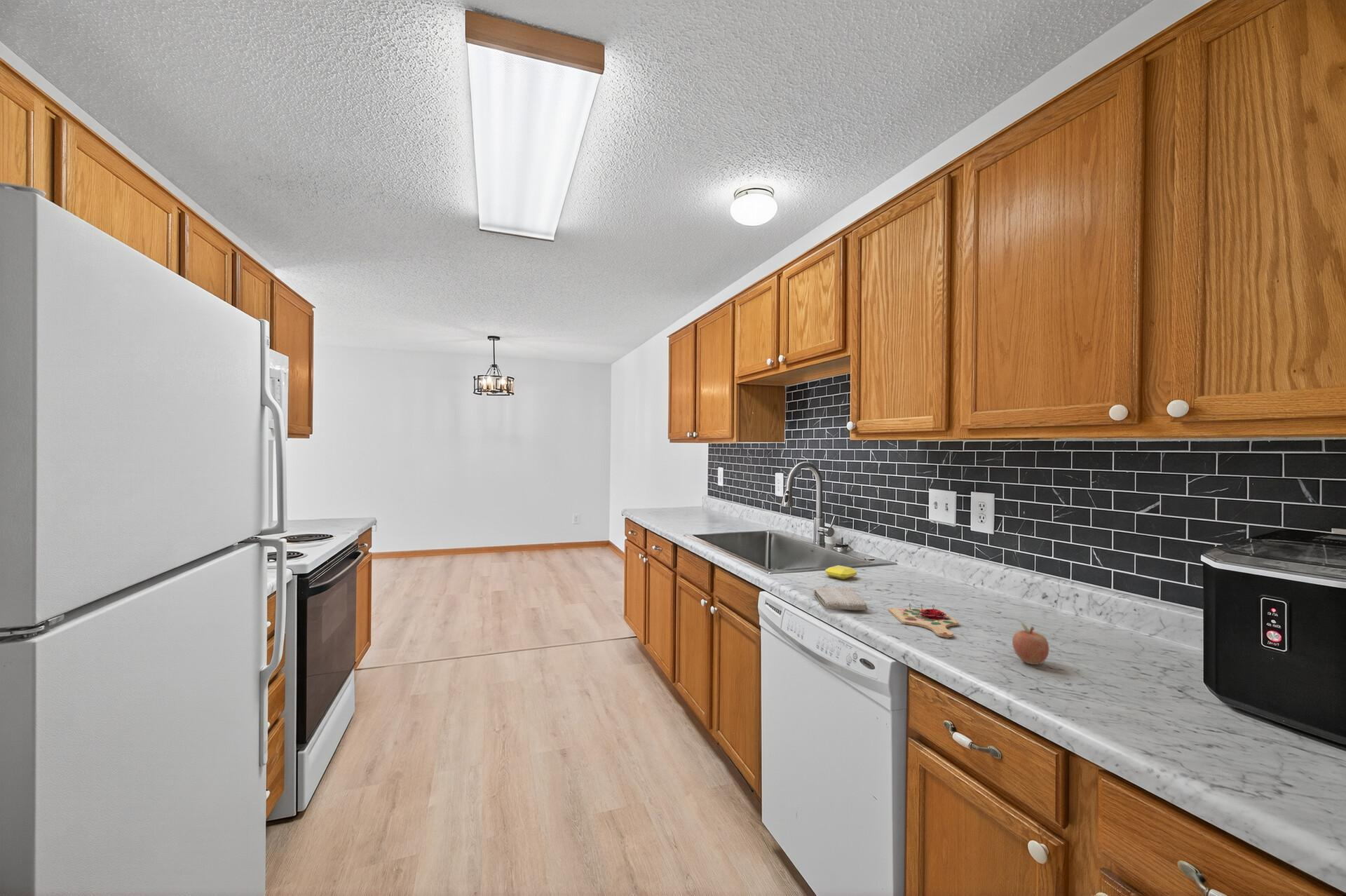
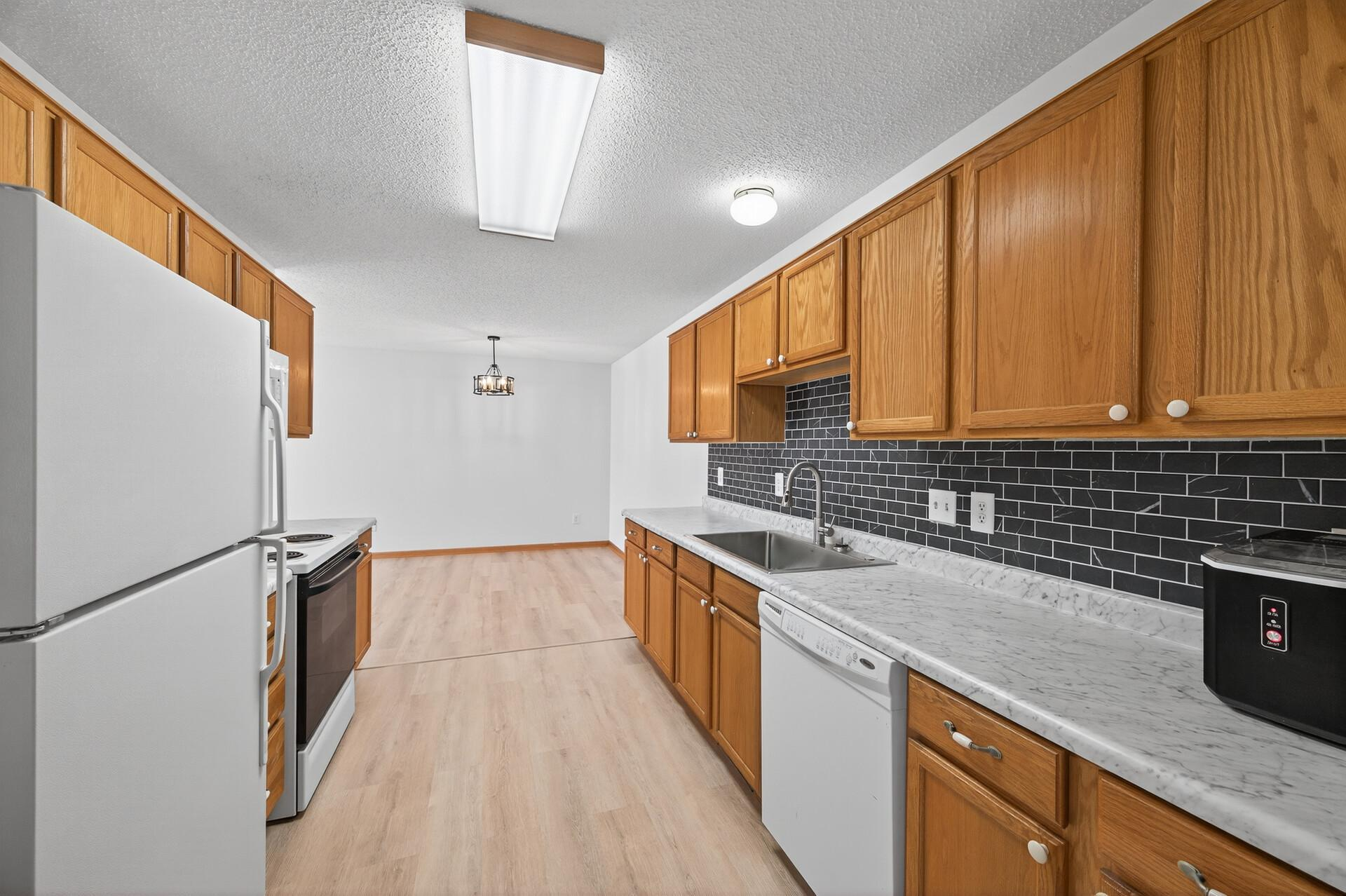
- fruit [1012,620,1050,665]
- cutting board [888,603,959,638]
- washcloth [813,585,868,611]
- soap bar [824,565,857,580]
